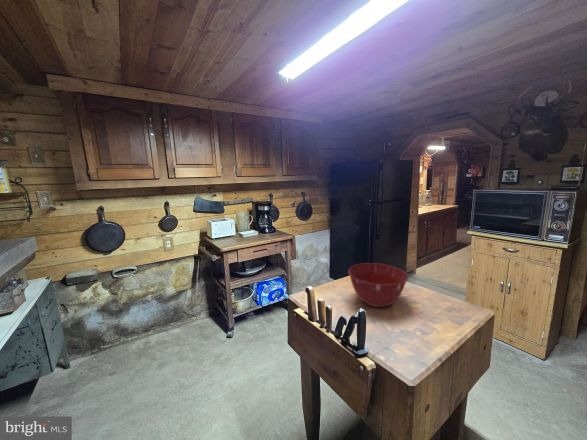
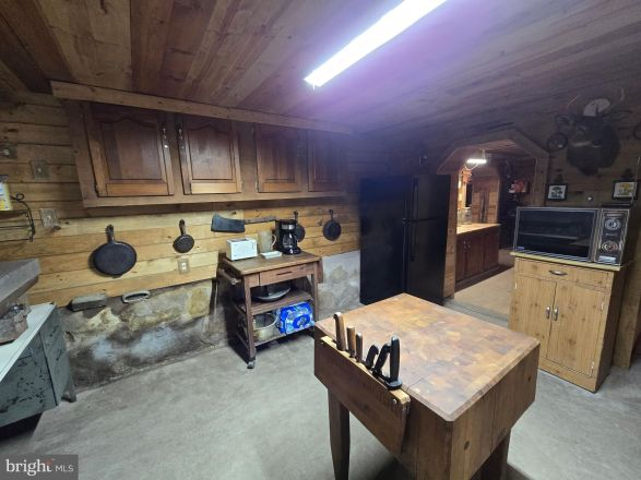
- mixing bowl [347,262,409,308]
